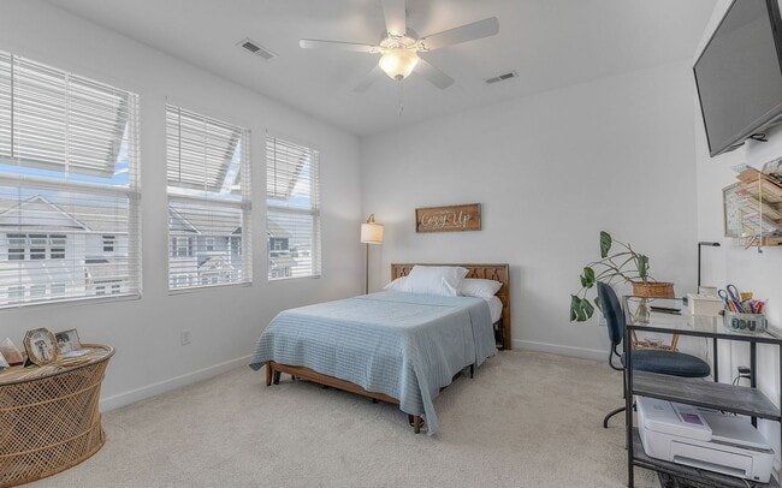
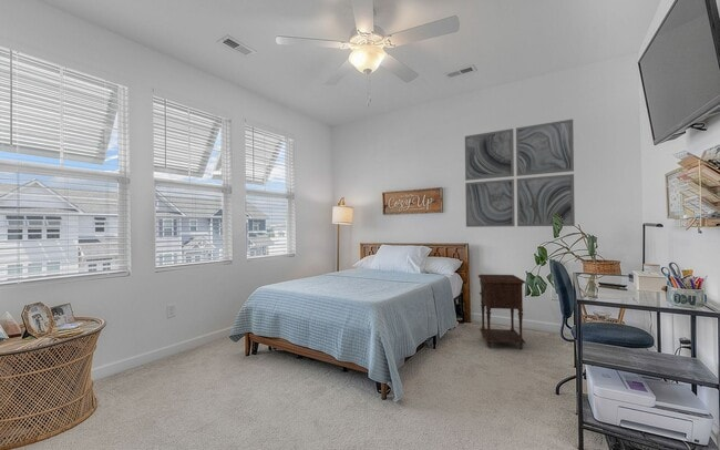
+ nightstand [477,274,526,350]
+ wall art [464,119,576,228]
